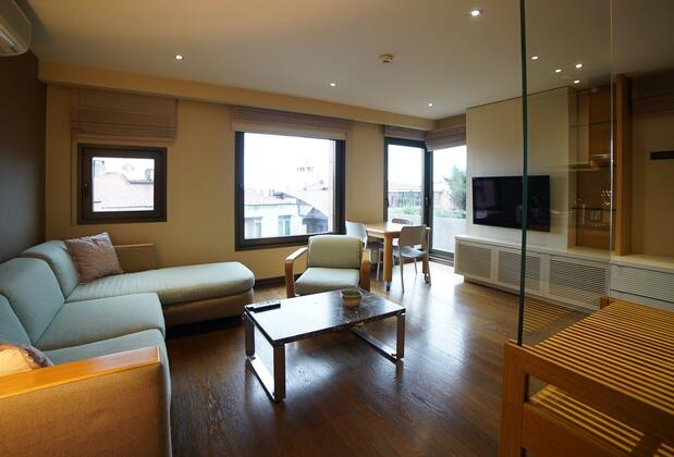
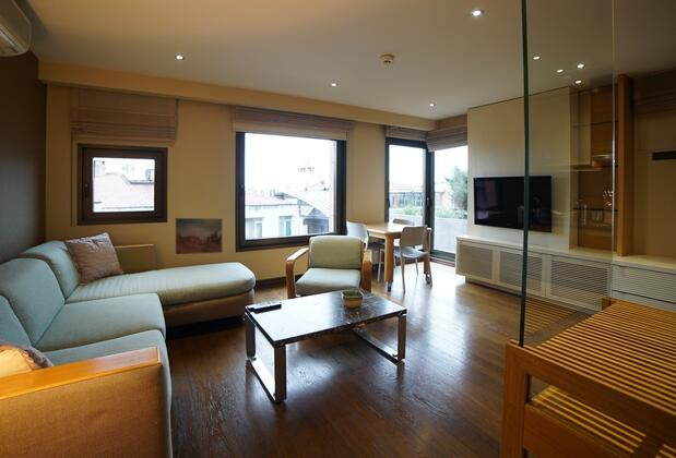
+ wall art [175,217,223,255]
